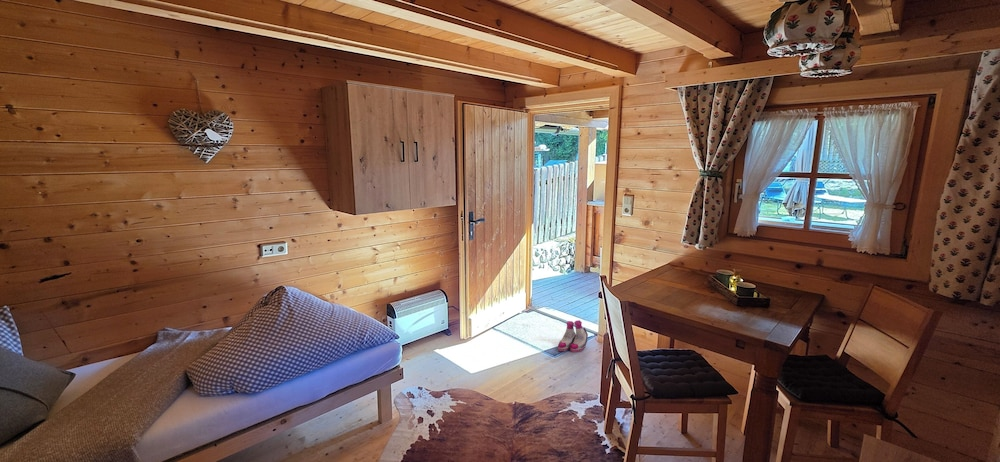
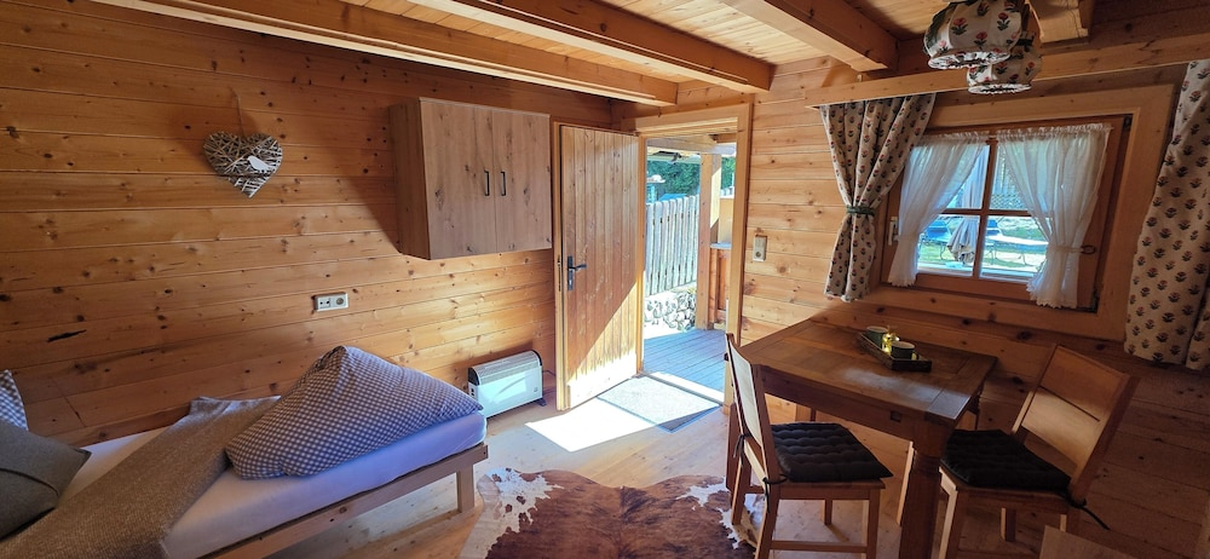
- boots [557,319,589,353]
